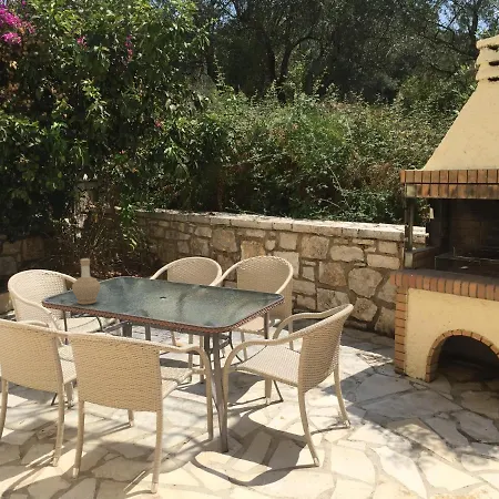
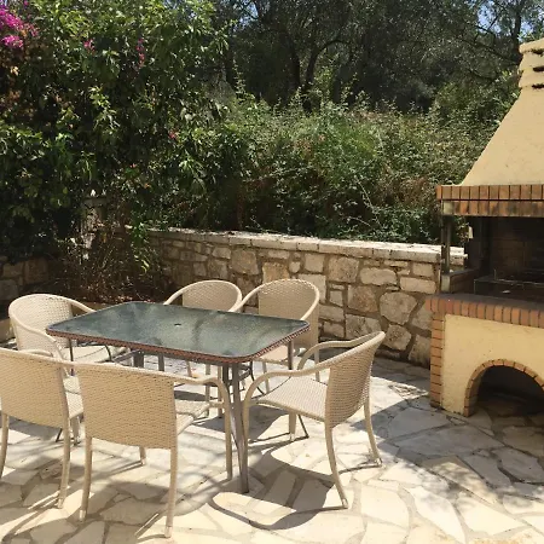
- bottle [71,257,101,306]
